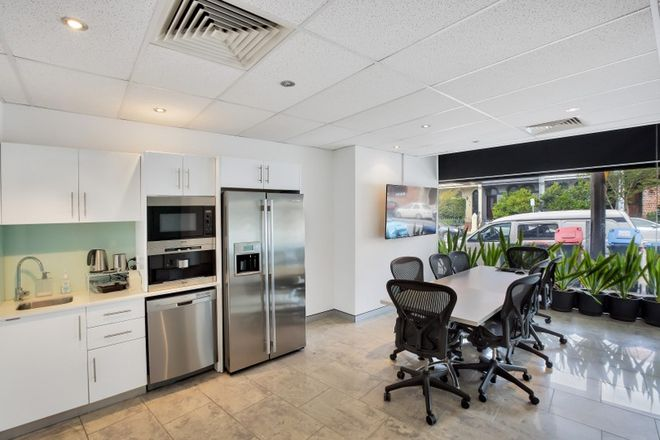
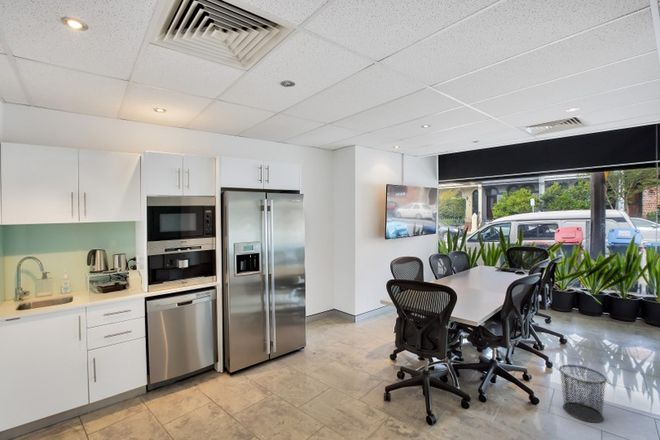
+ waste bin [558,364,608,423]
